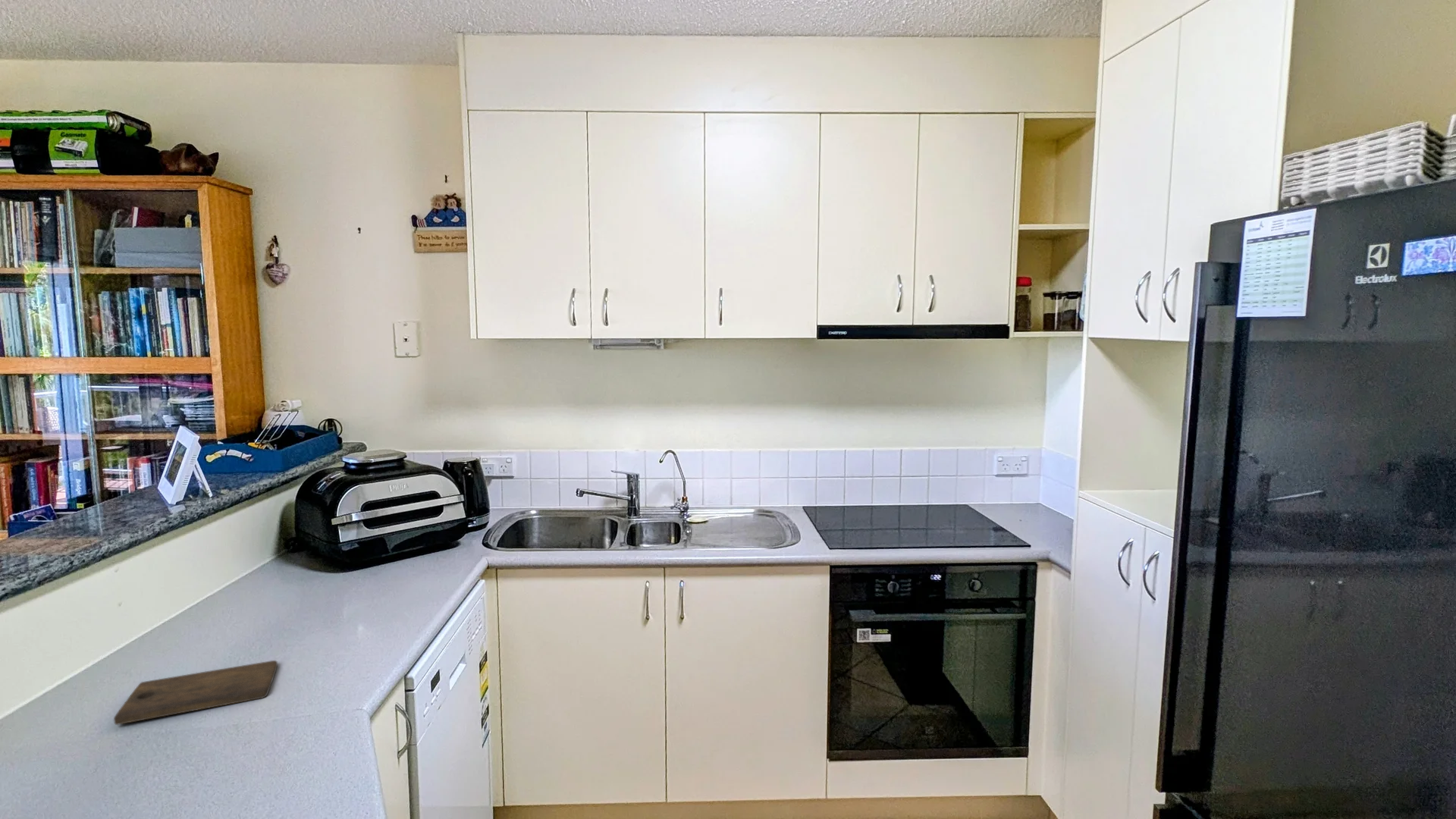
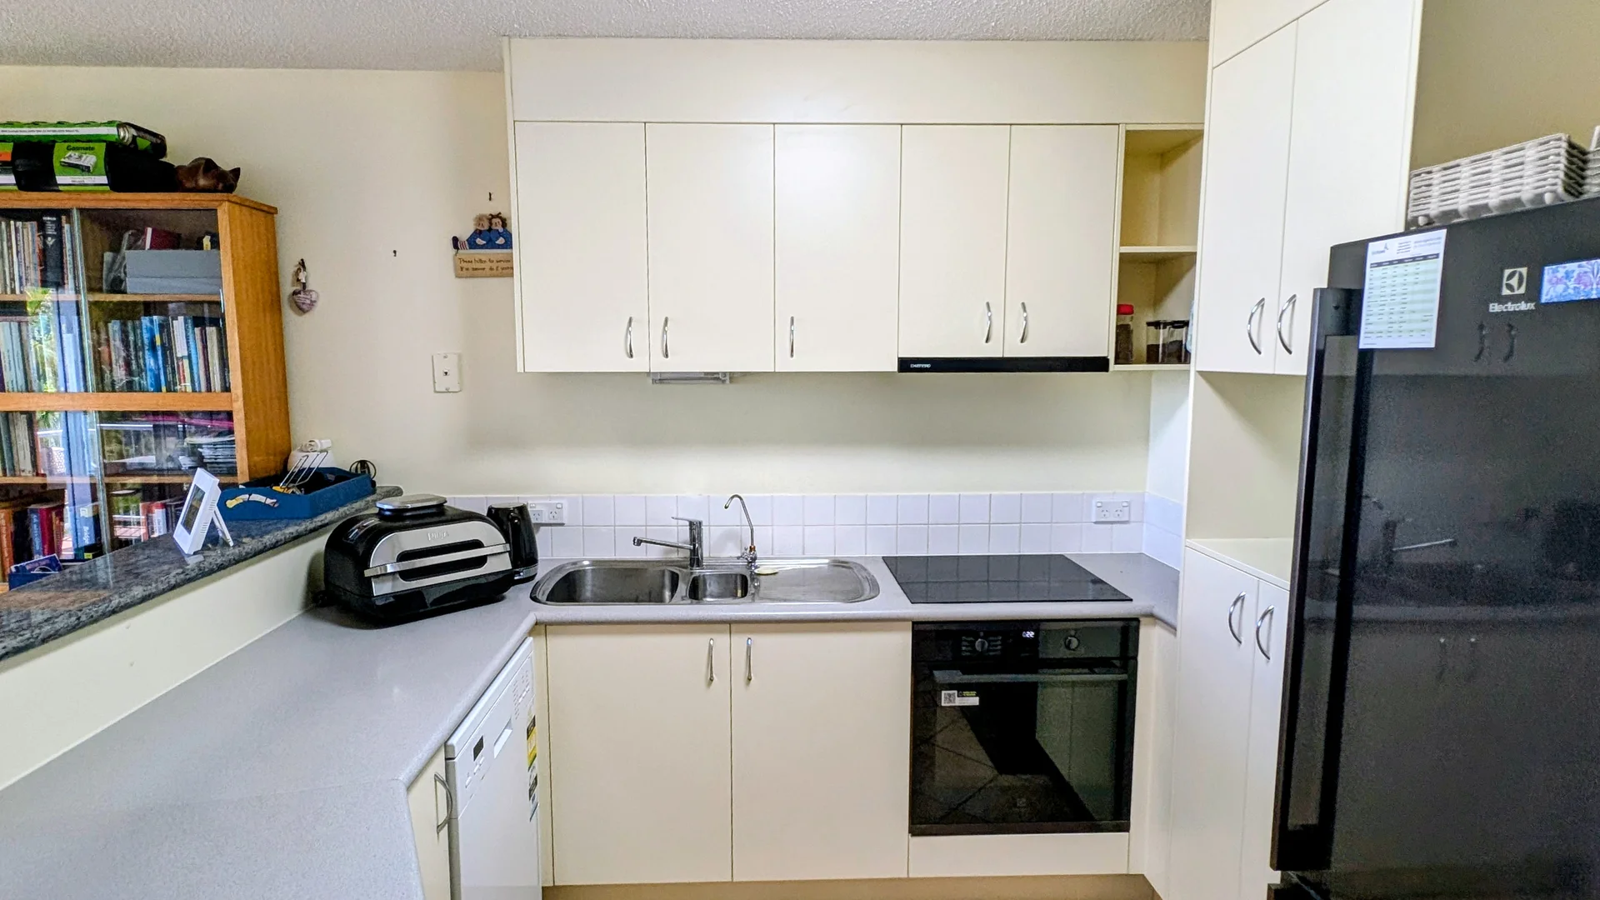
- cutting board [113,660,278,726]
